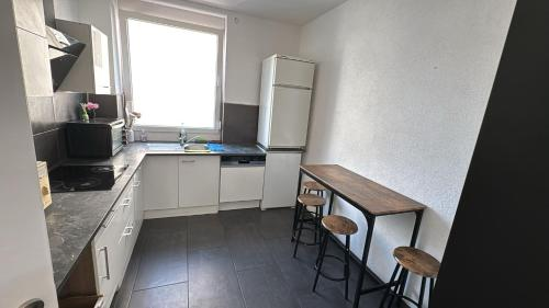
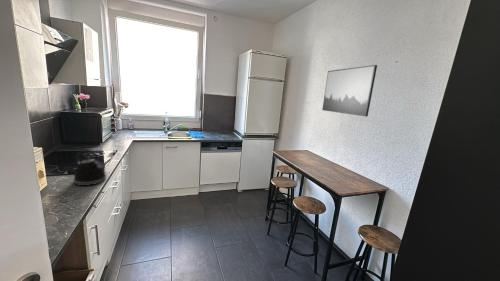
+ wall art [321,64,378,118]
+ kettle [73,148,107,187]
